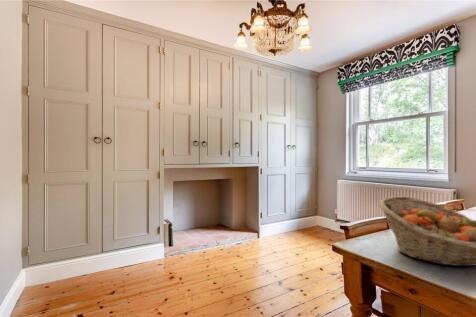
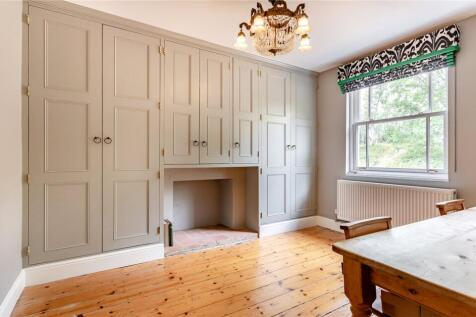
- fruit basket [377,196,476,267]
